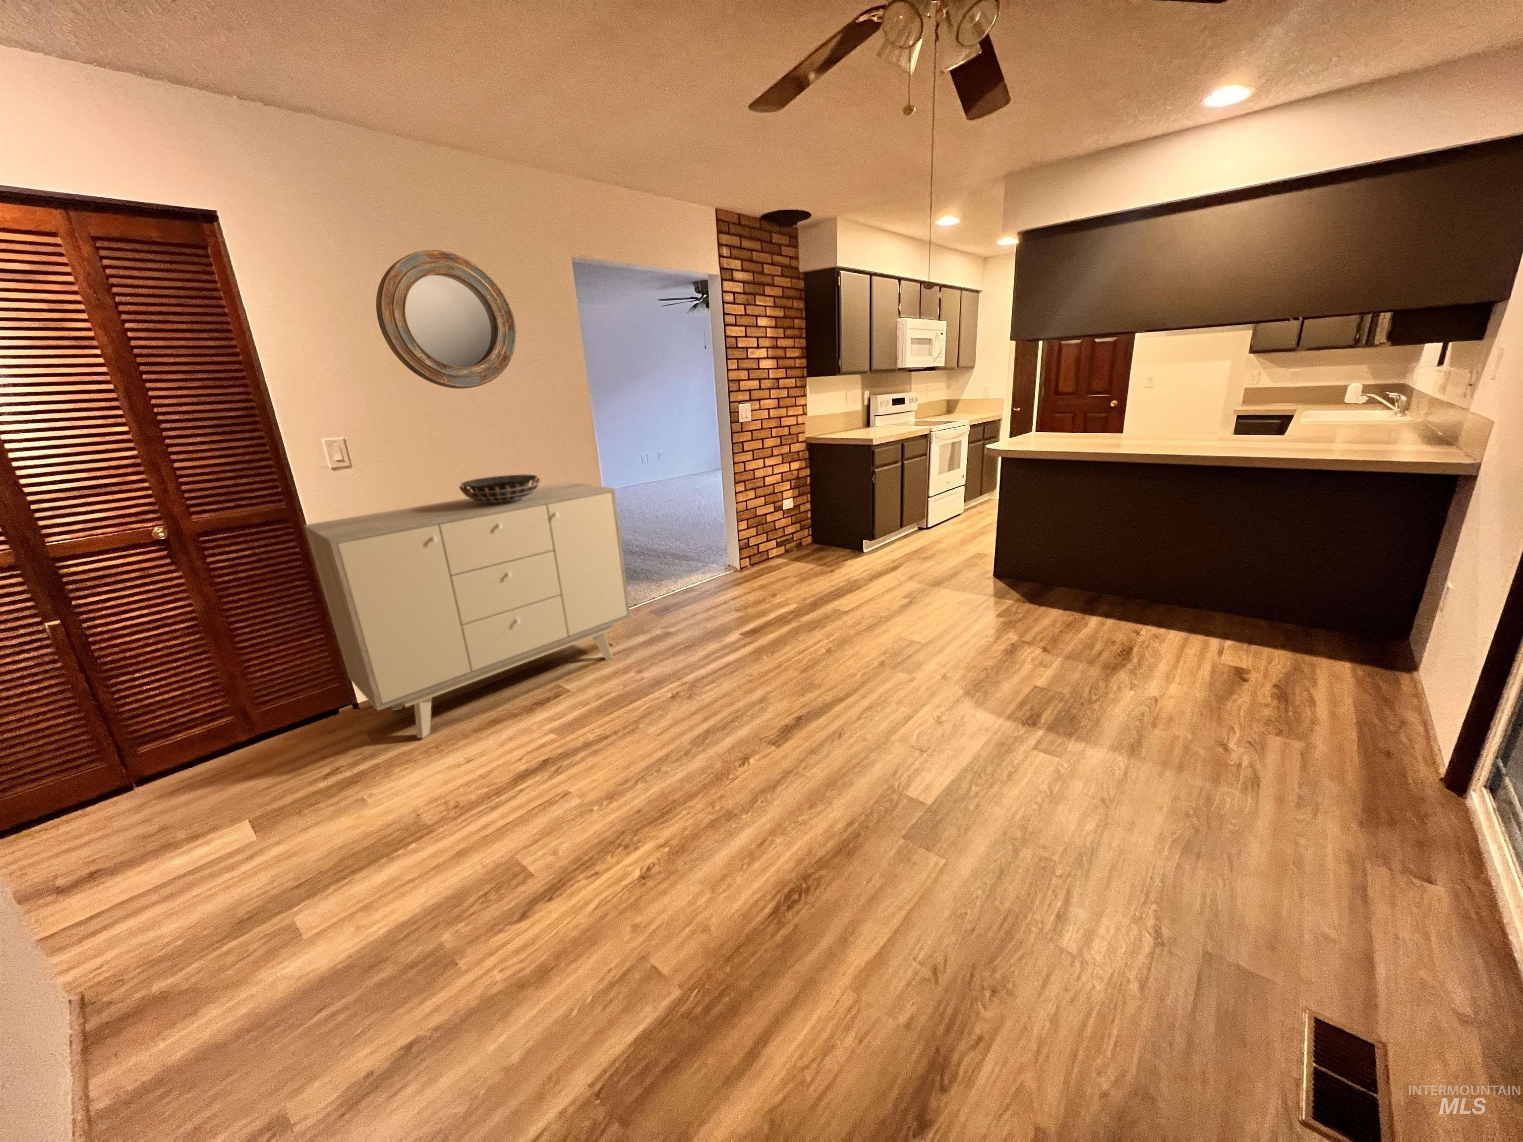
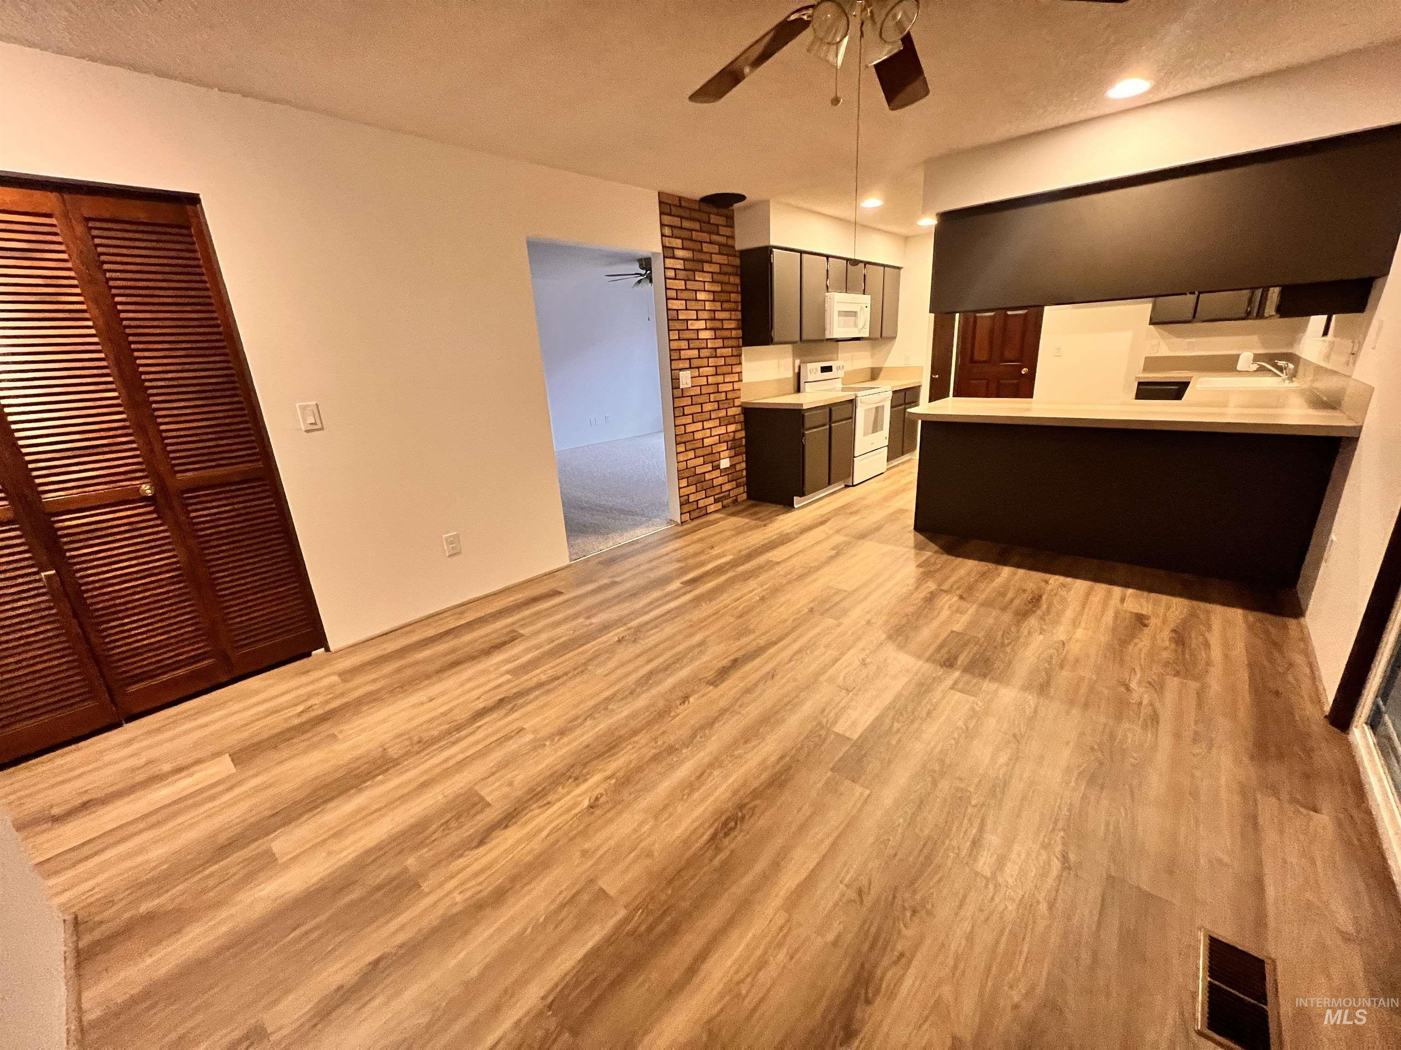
- sideboard [303,481,632,739]
- decorative bowl [458,474,541,504]
- home mirror [375,250,517,389]
